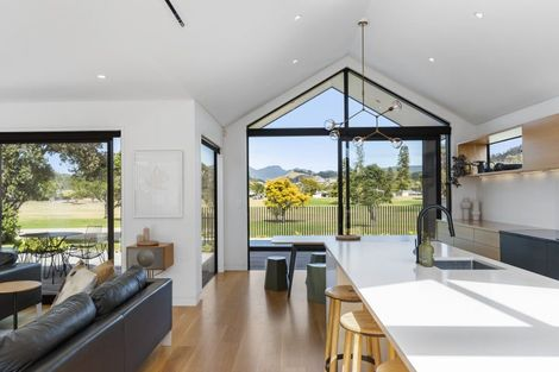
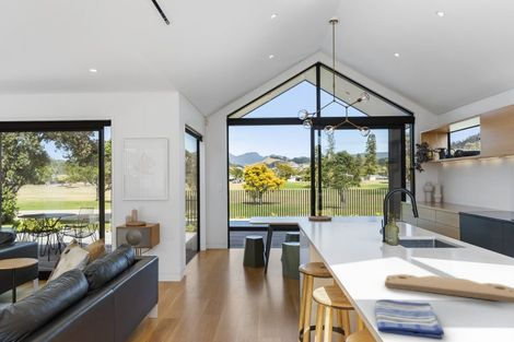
+ cutting board [384,273,514,304]
+ dish towel [374,298,445,340]
